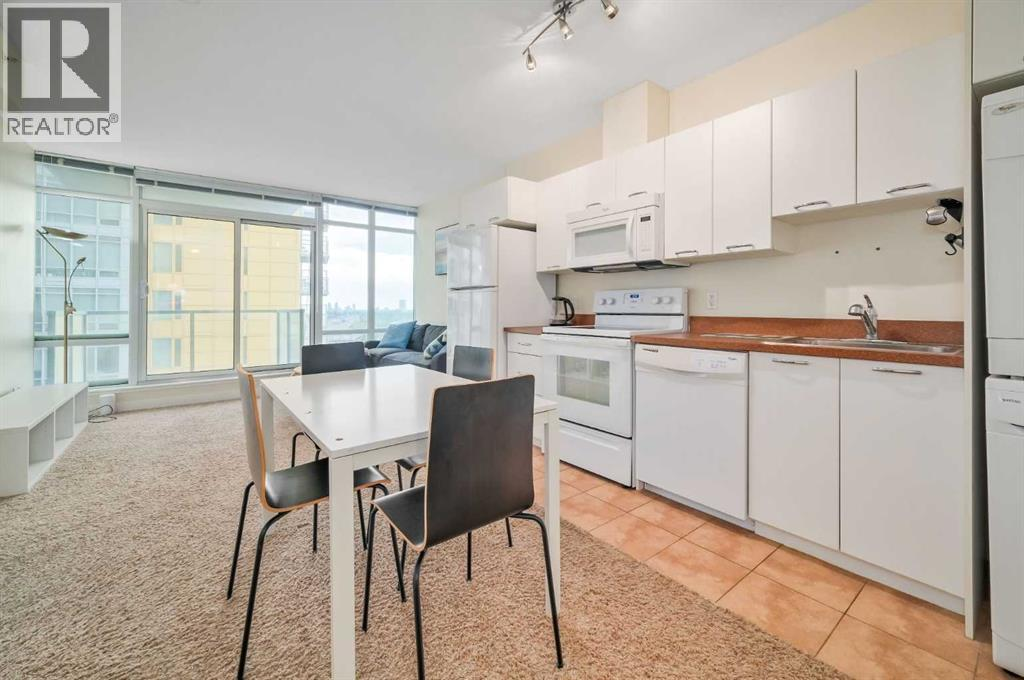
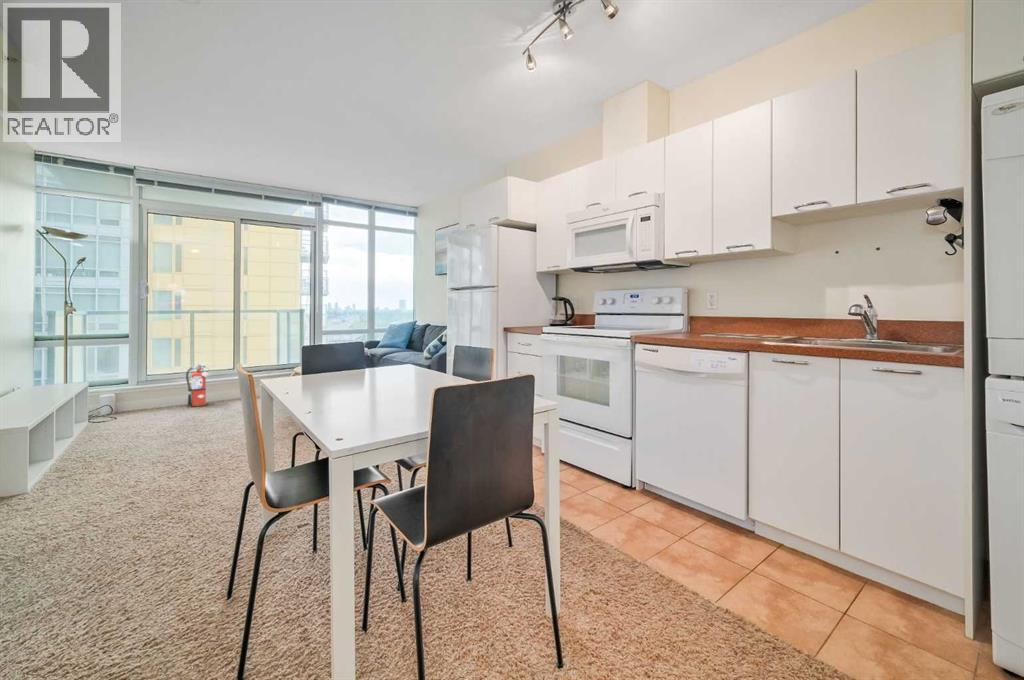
+ fire extinguisher [185,361,213,407]
